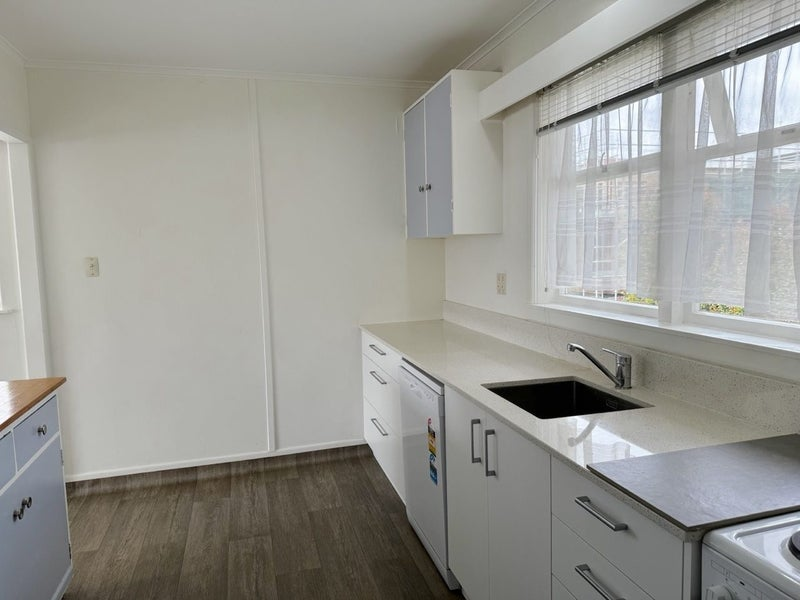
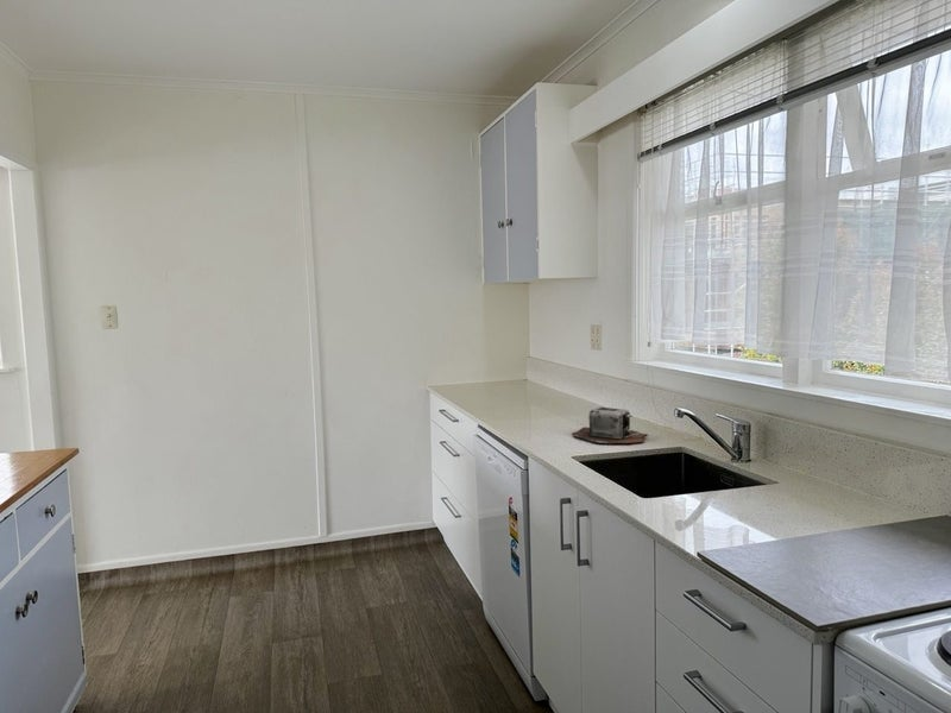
+ toaster [571,406,649,444]
